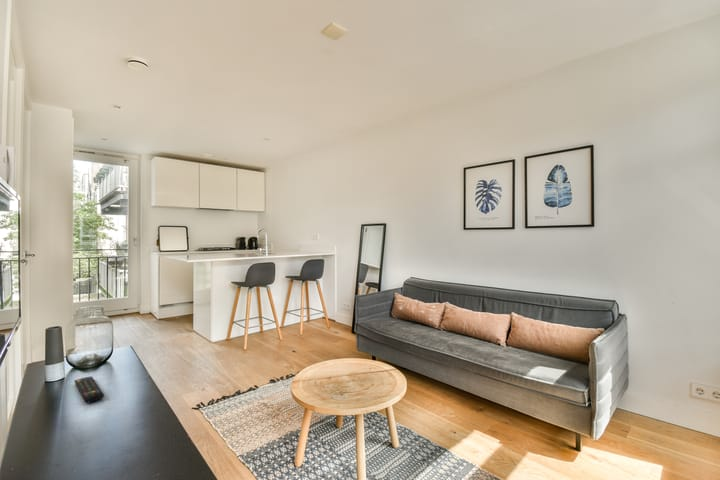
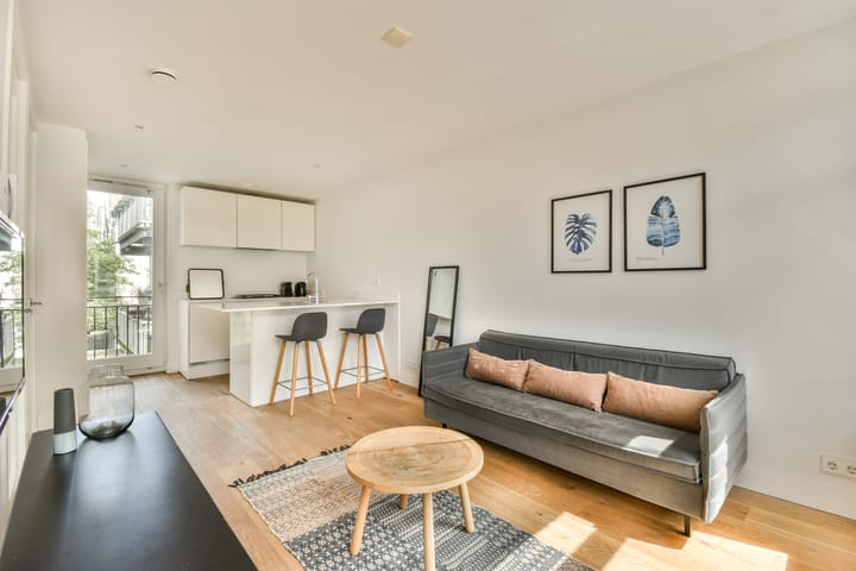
- remote control [73,375,105,404]
